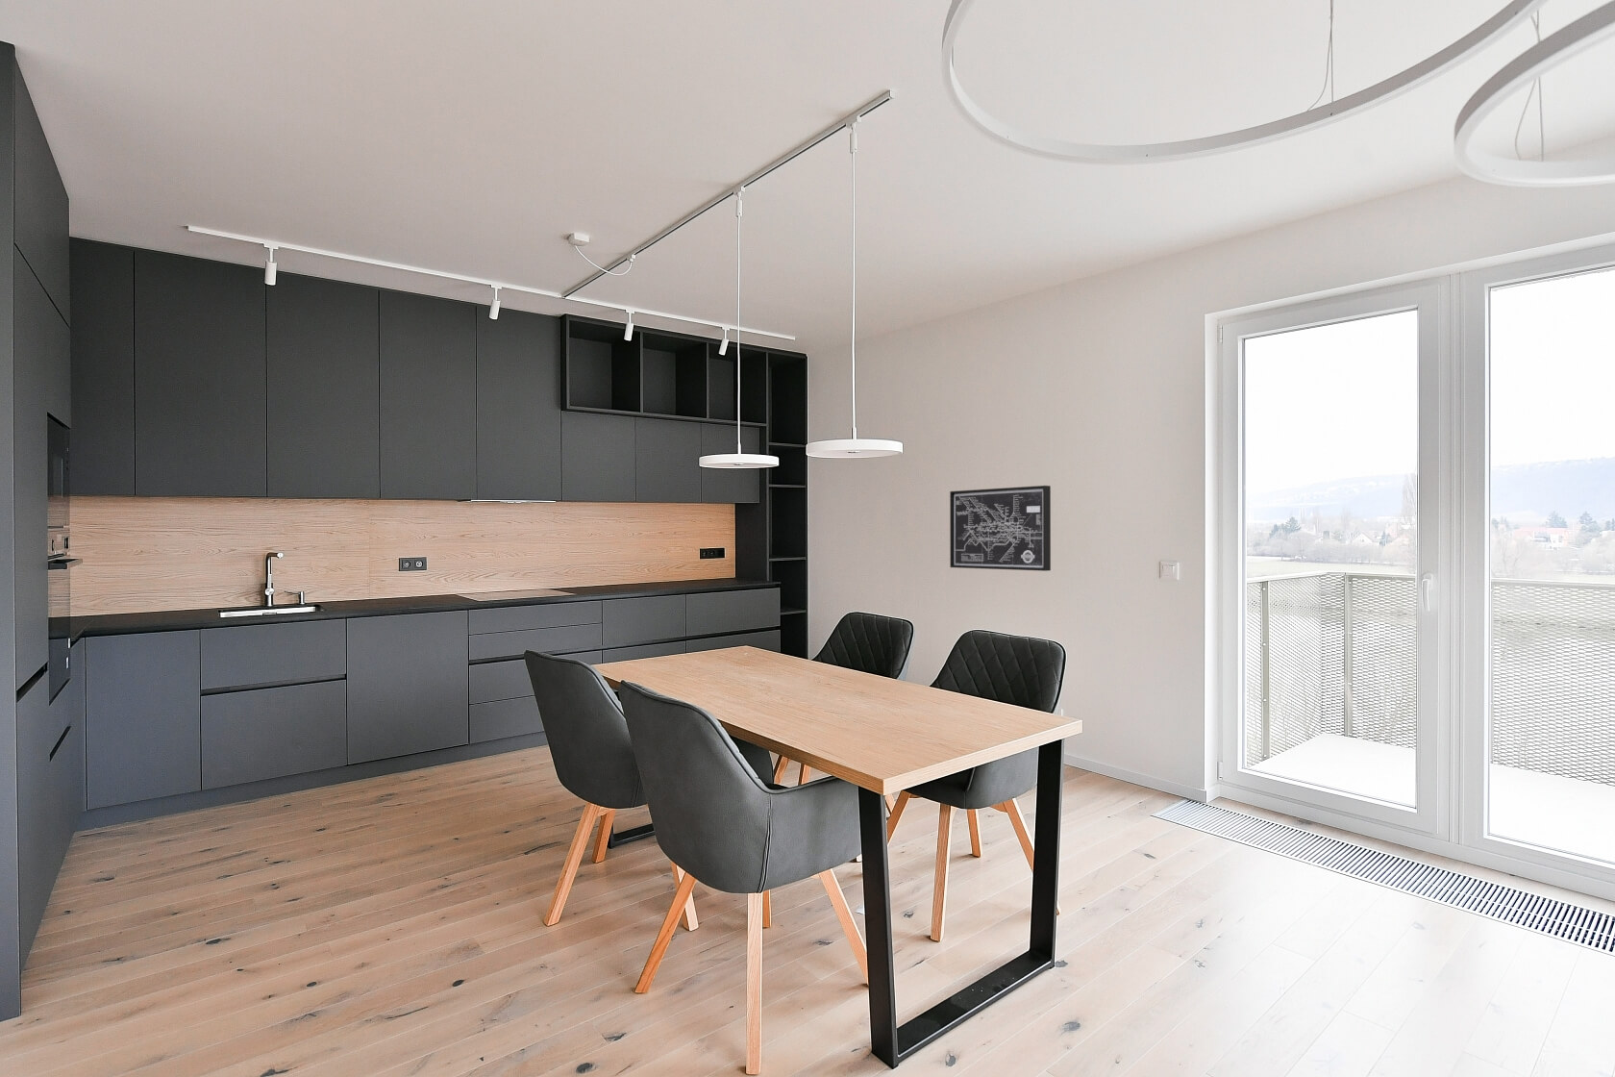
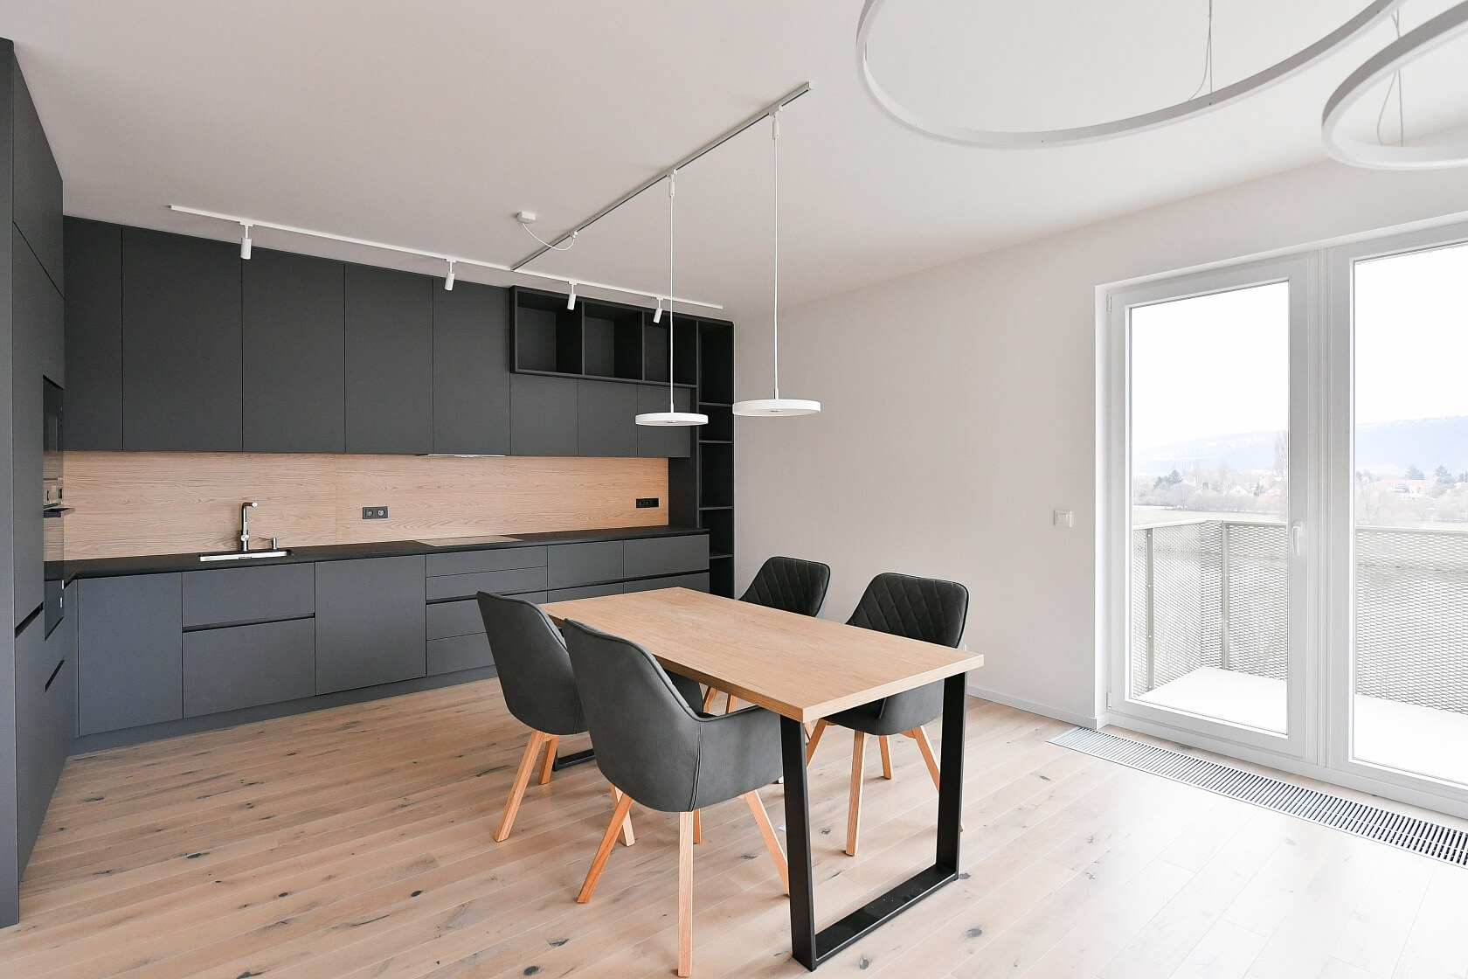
- wall art [949,484,1051,572]
